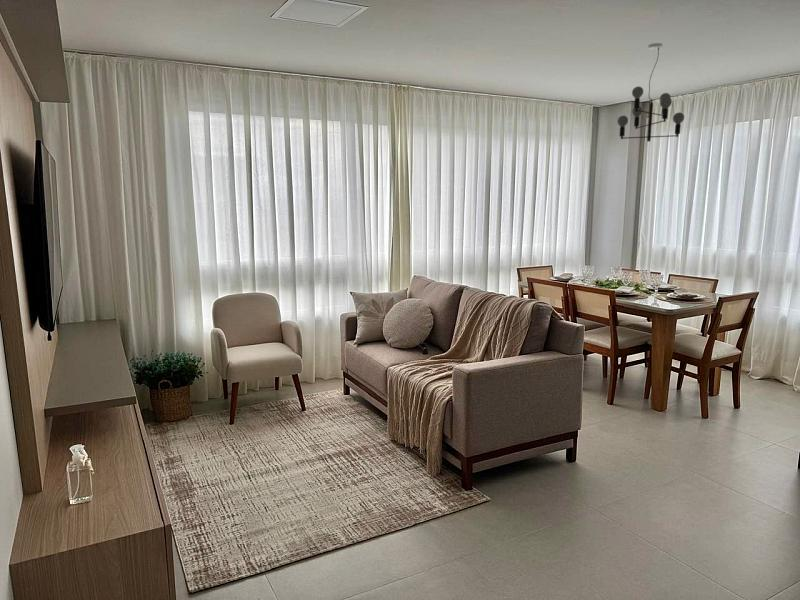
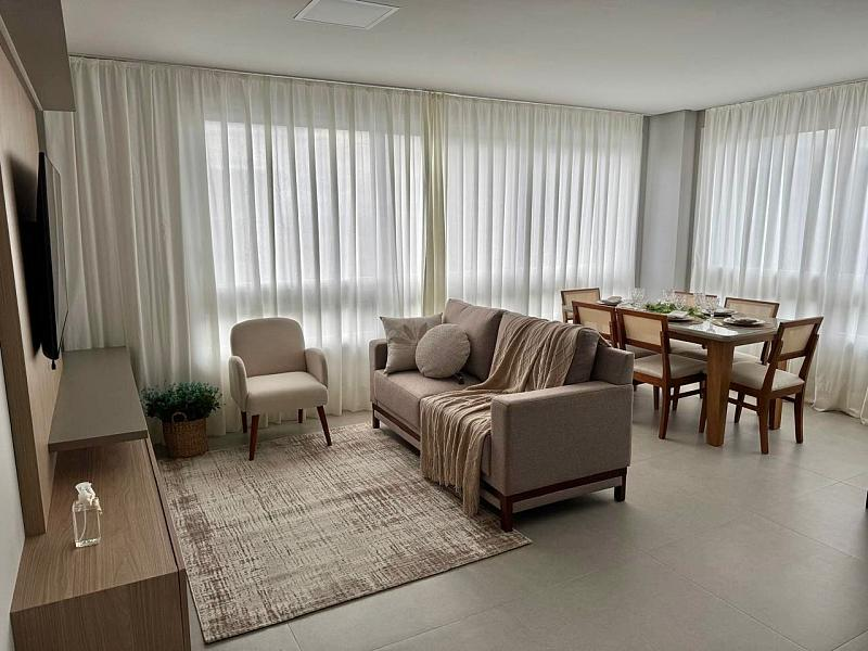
- chandelier [616,42,685,143]
